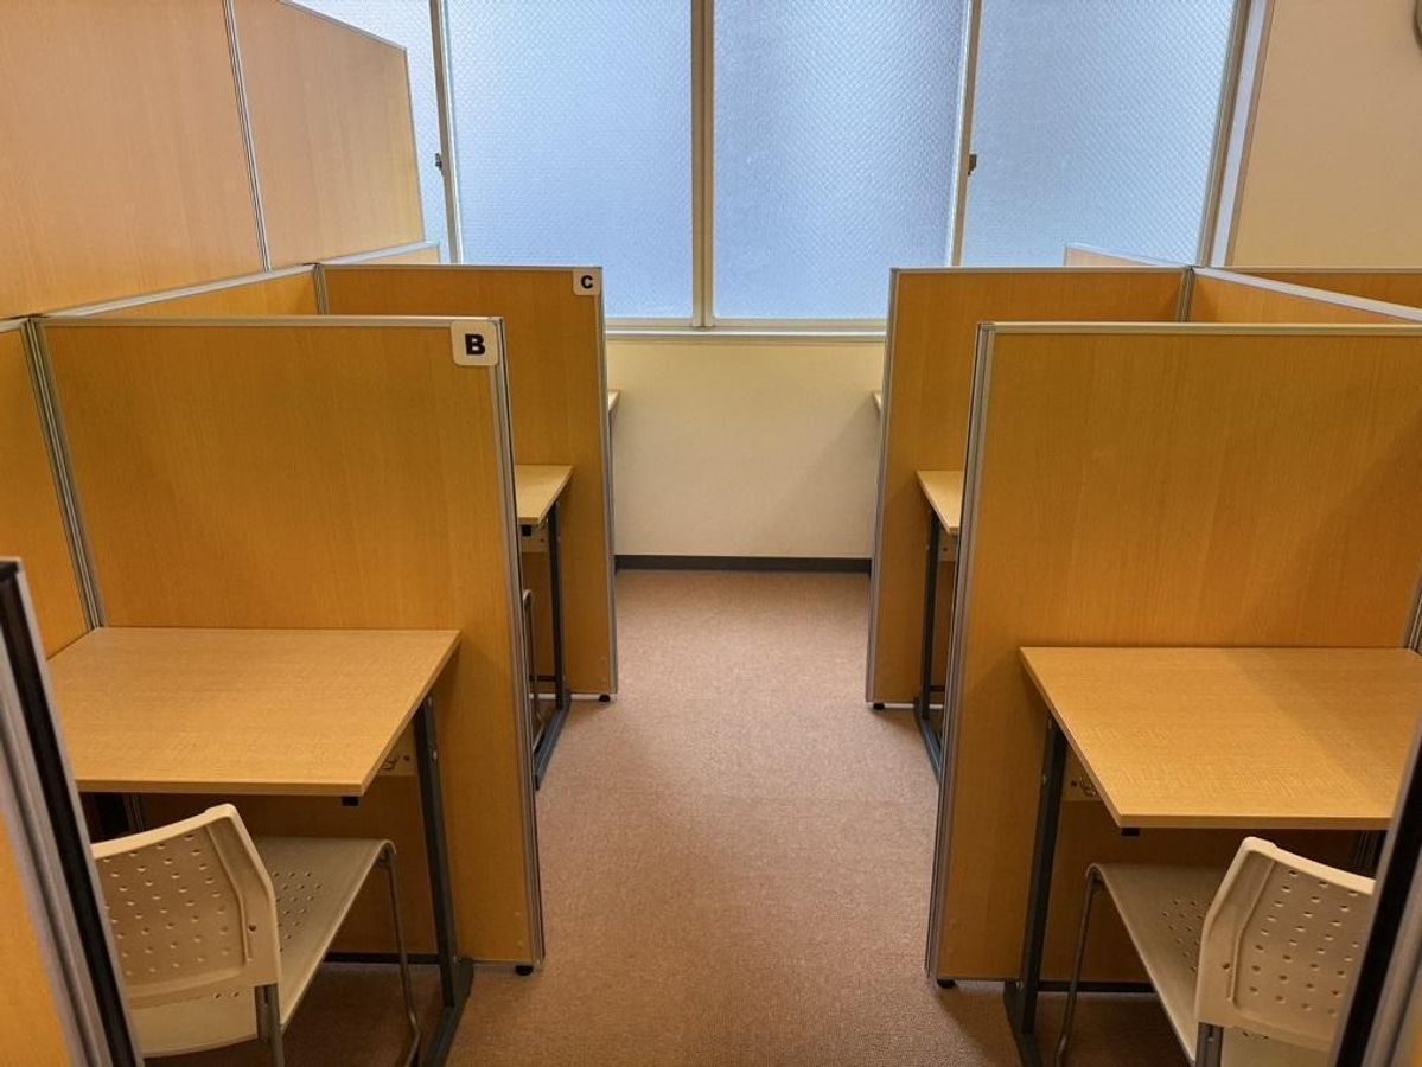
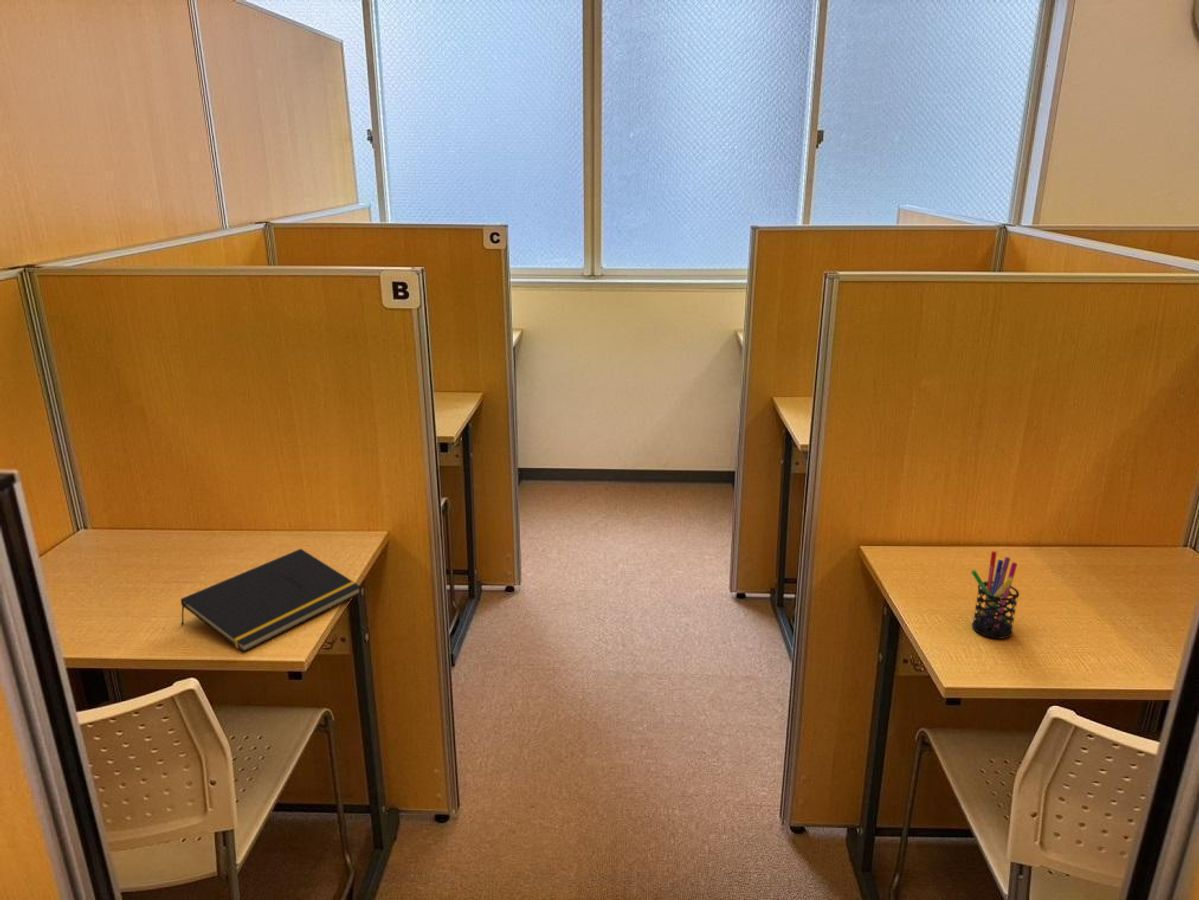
+ notepad [180,548,362,653]
+ pen holder [970,550,1020,640]
